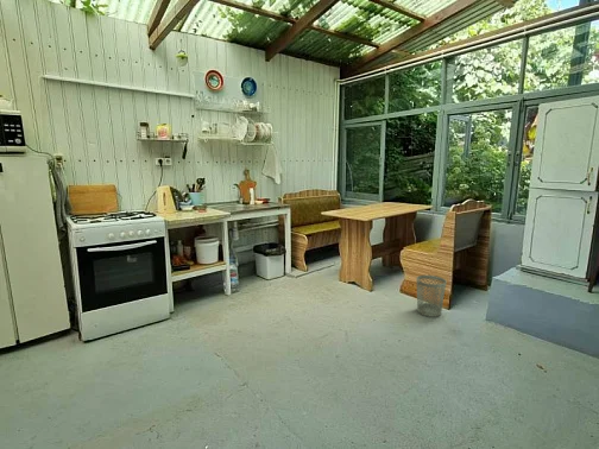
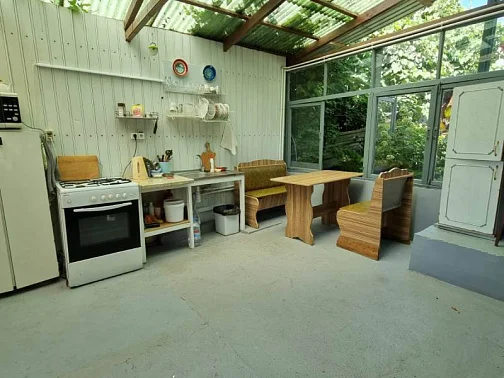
- wastebasket [415,274,448,318]
